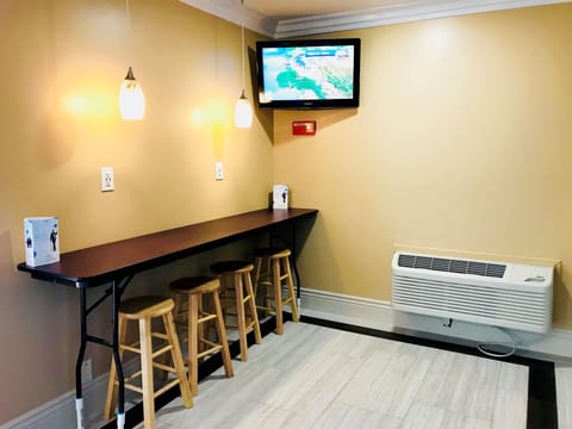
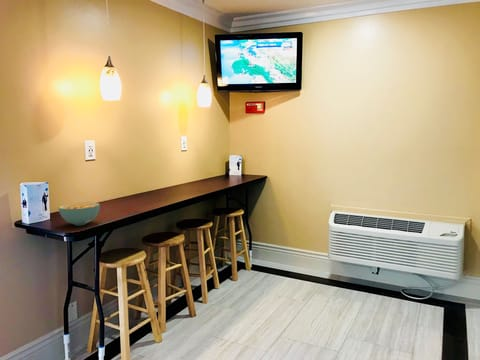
+ cereal bowl [57,202,101,226]
